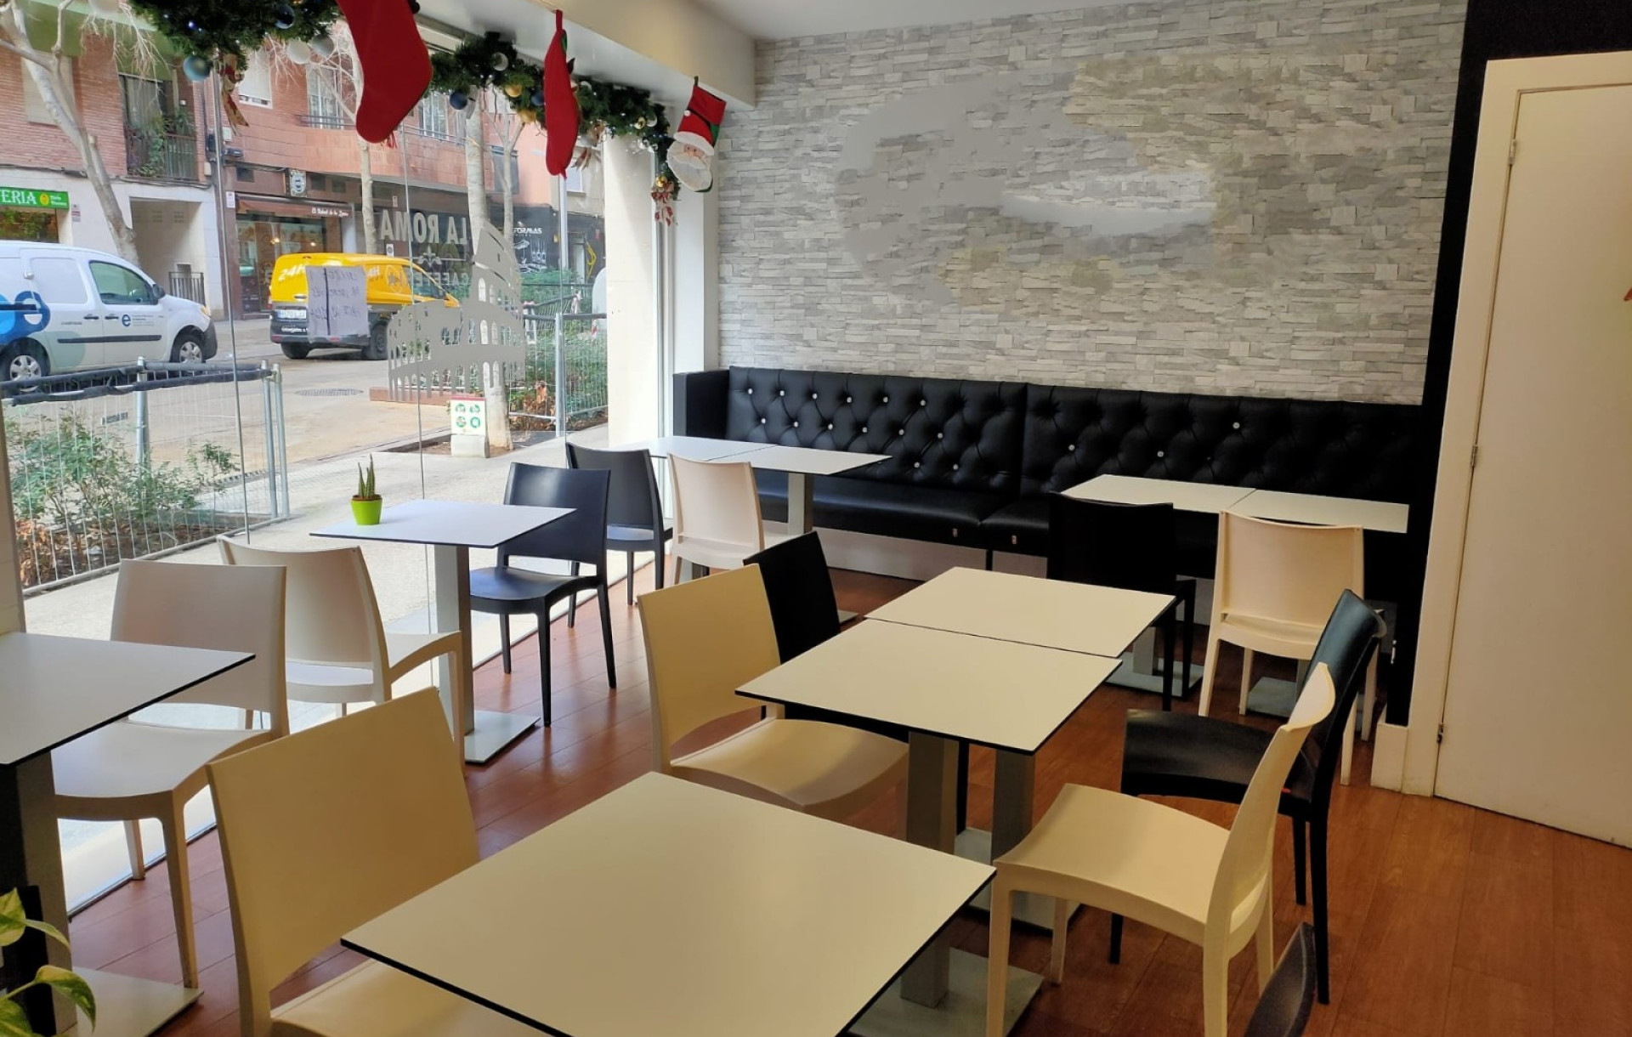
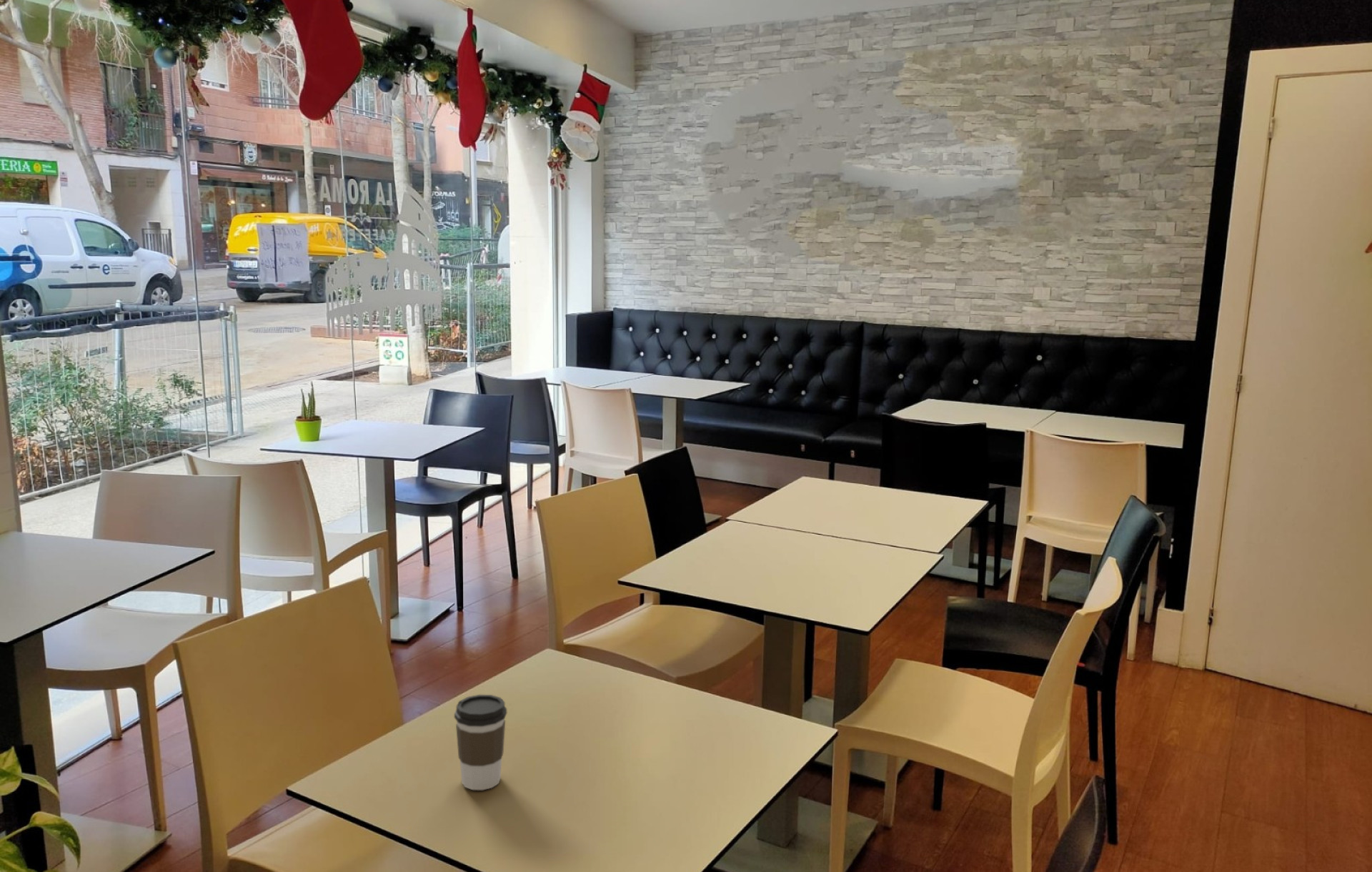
+ coffee cup [454,694,507,791]
